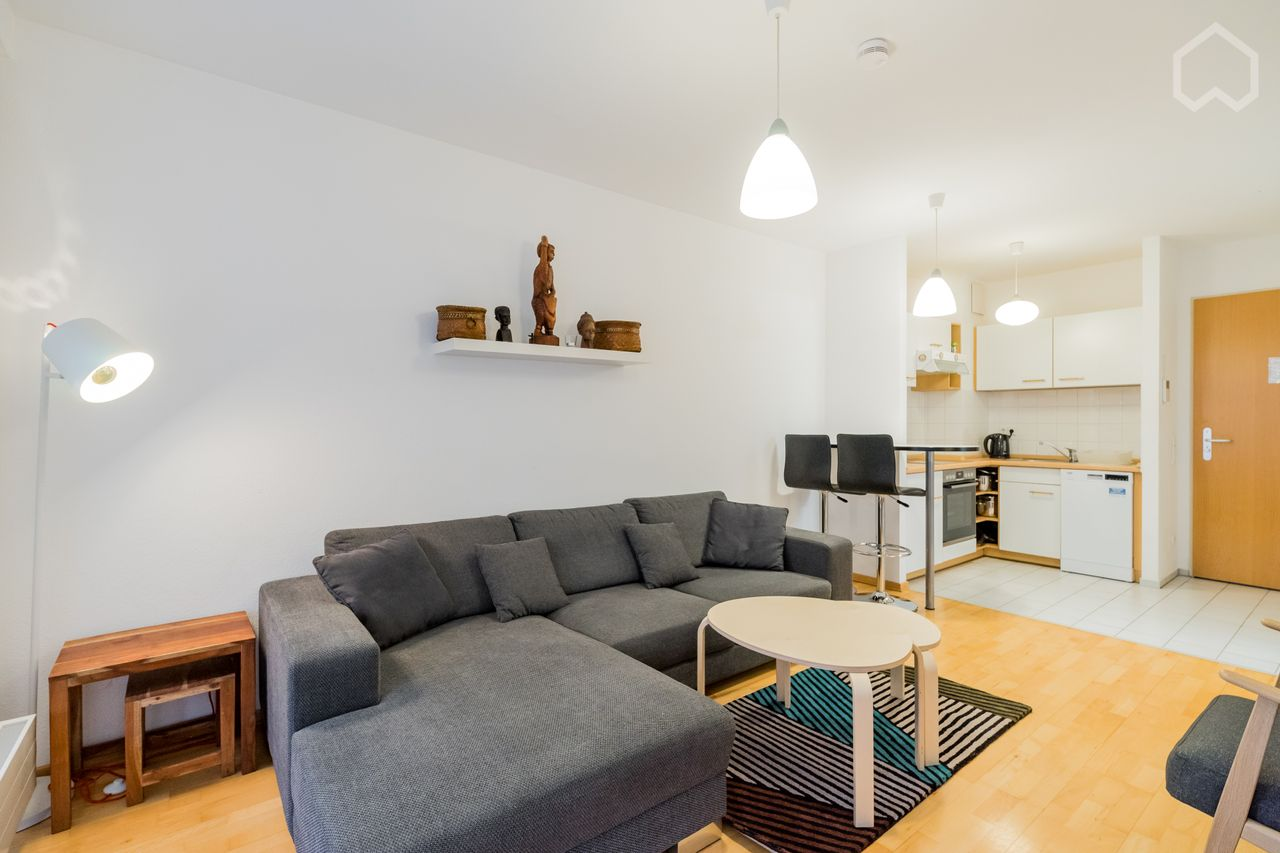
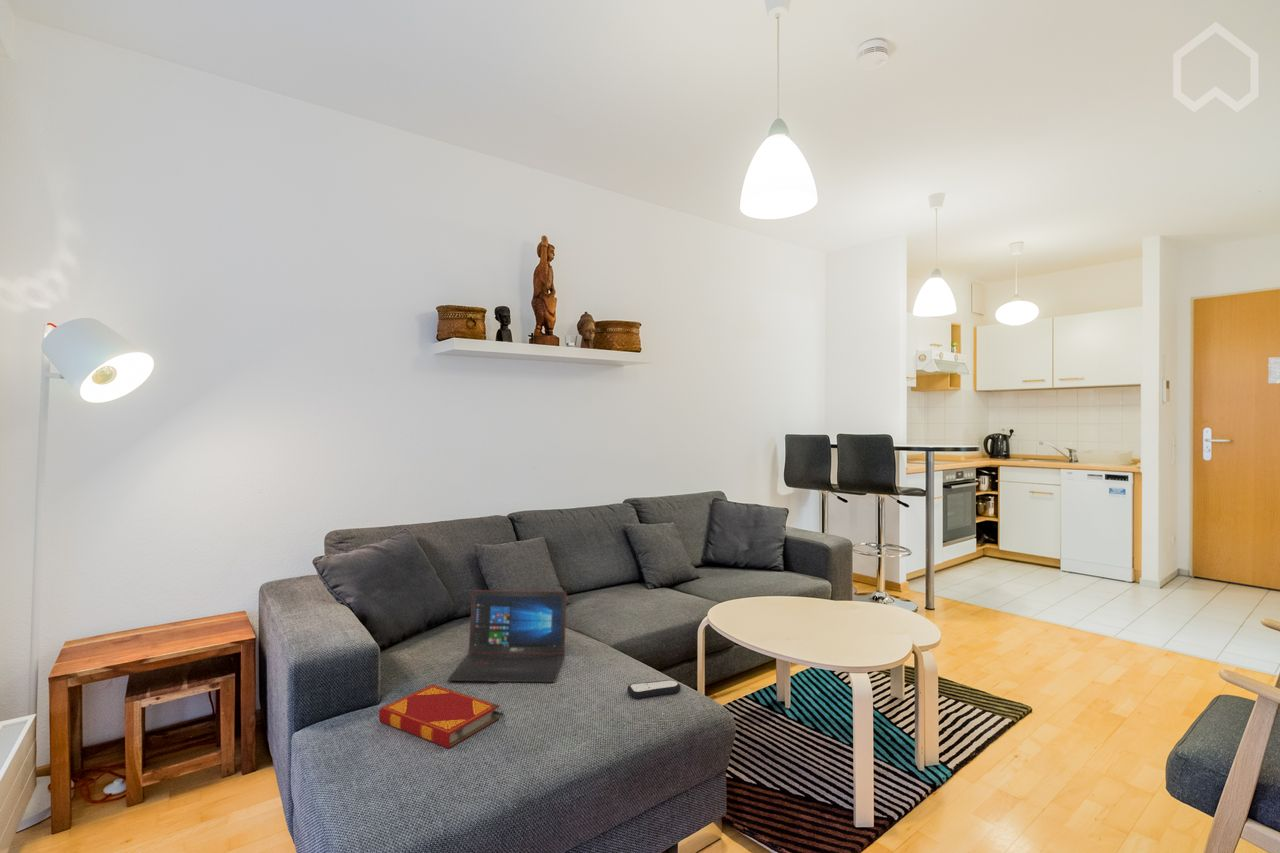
+ remote control [626,679,682,699]
+ laptop [447,589,568,683]
+ hardback book [378,684,500,749]
